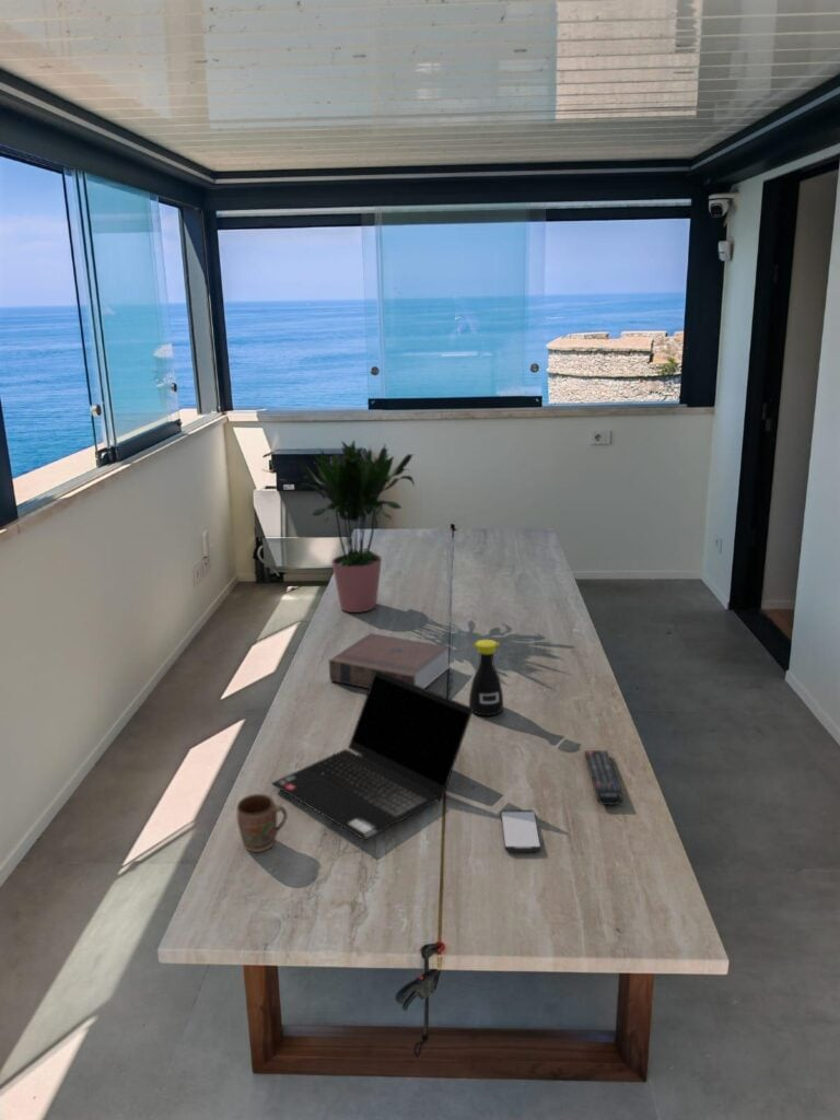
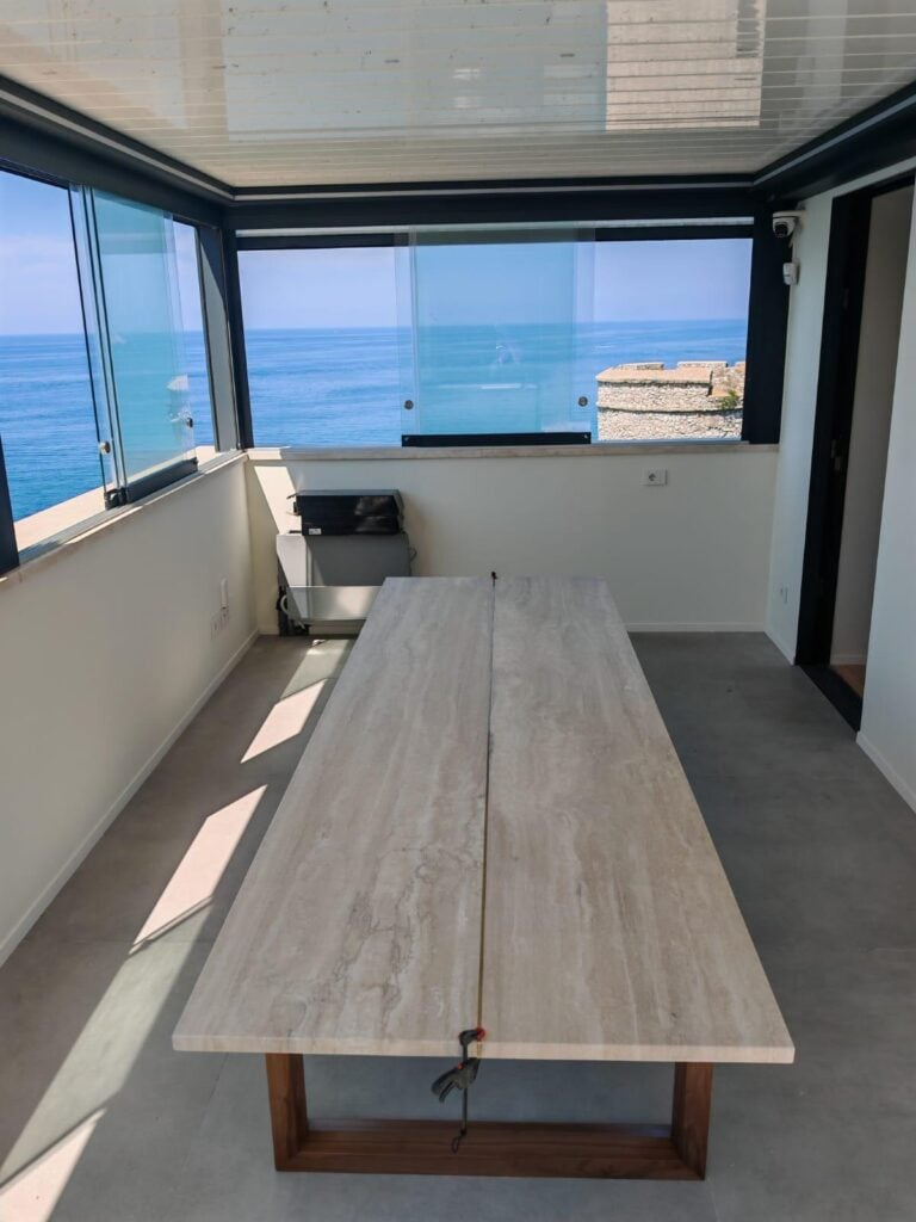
- remote control [583,749,623,806]
- smartphone [500,809,541,853]
- bottle [468,639,504,718]
- potted plant [295,440,416,614]
- mug [235,793,288,853]
- book [328,632,451,689]
- laptop computer [270,669,474,841]
